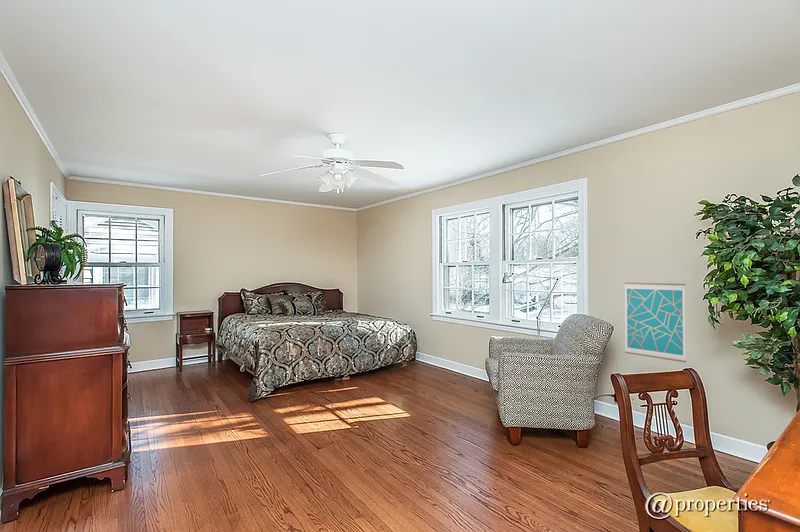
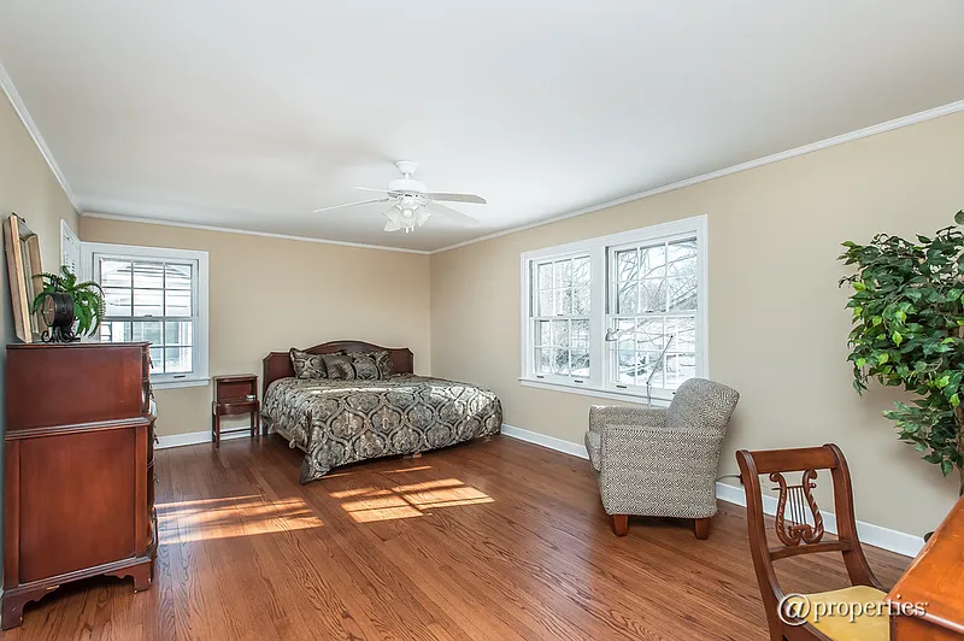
- wall art [624,282,687,363]
